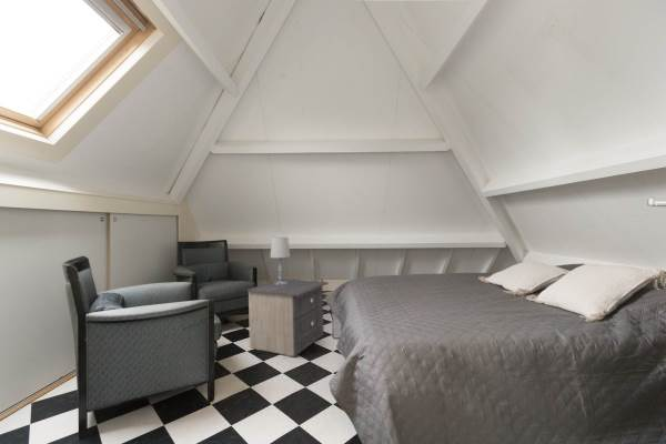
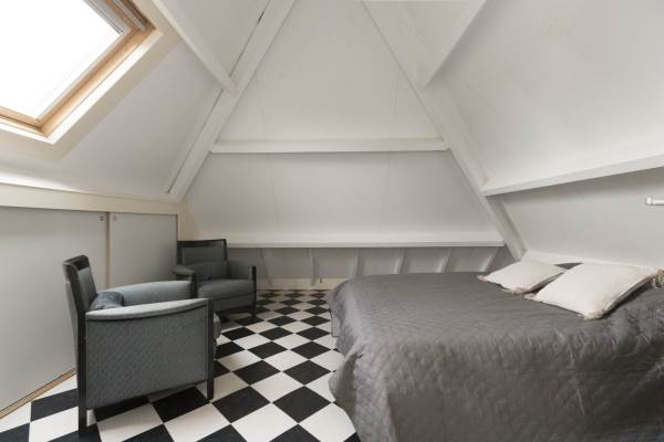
- nightstand [246,278,330,357]
- table lamp [270,236,291,285]
